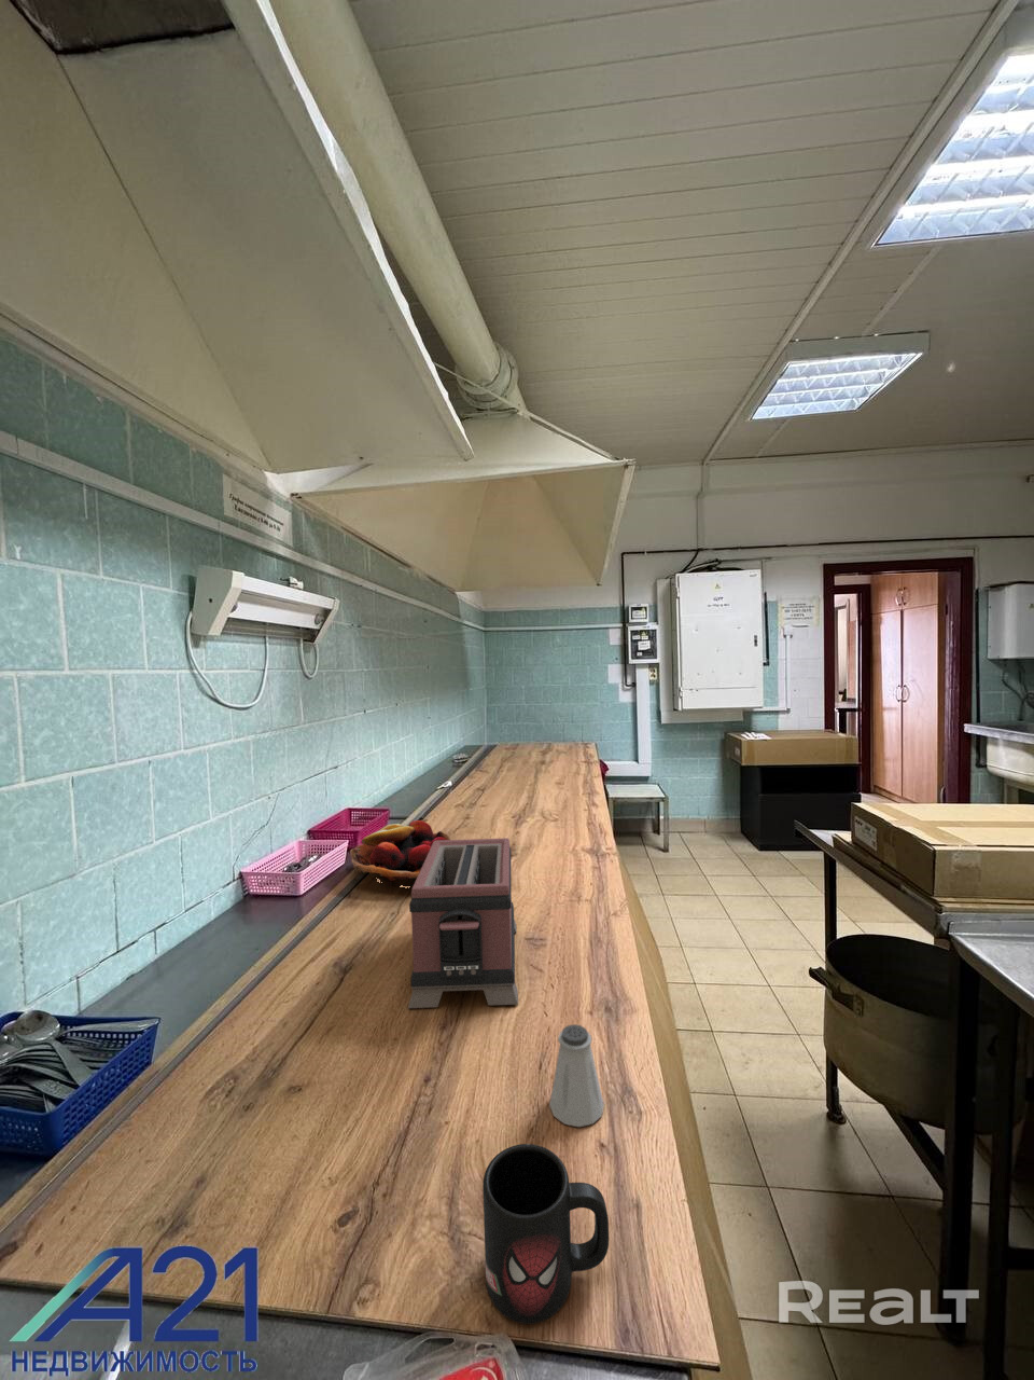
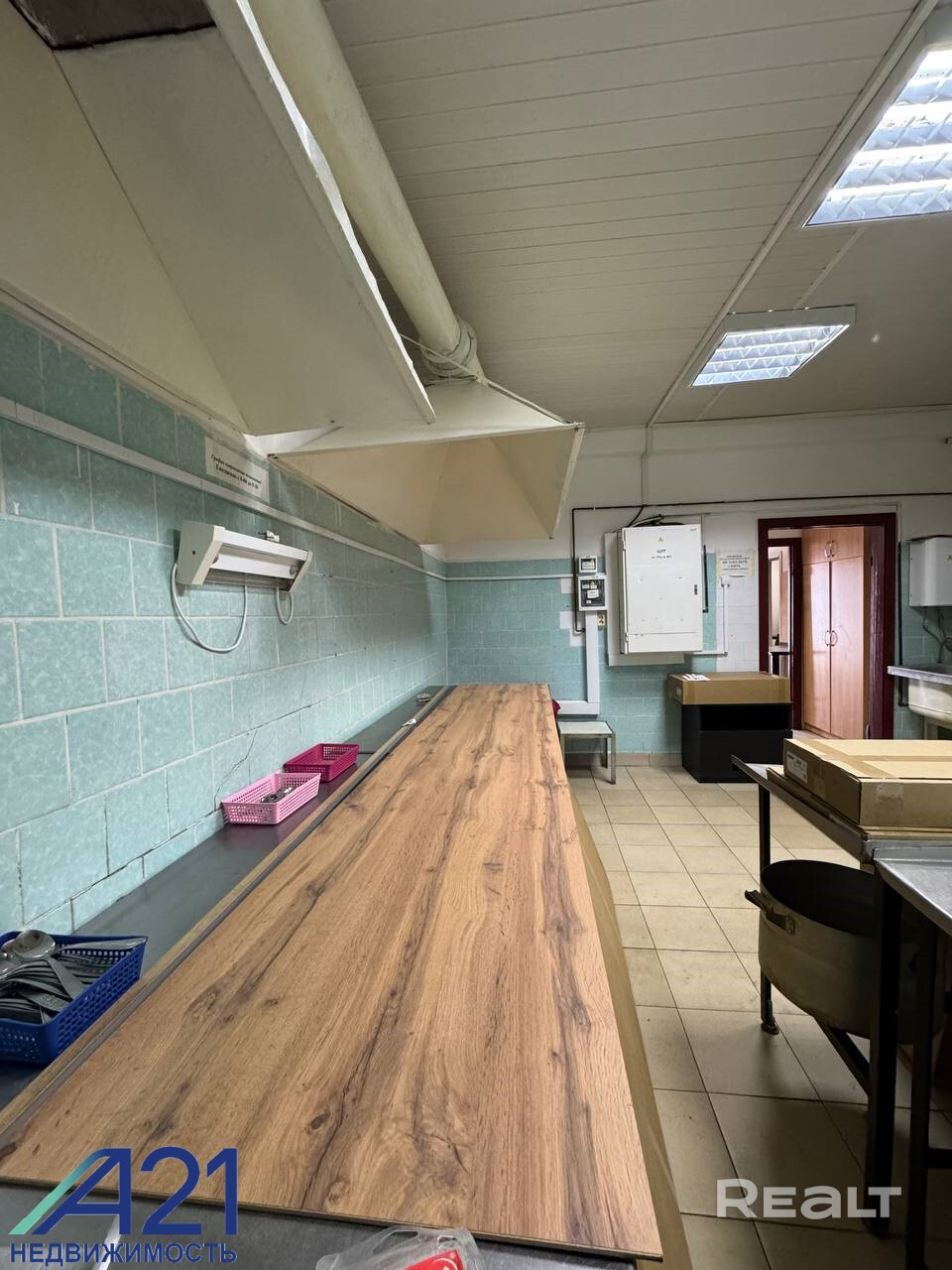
- fruit basket [349,819,452,889]
- saltshaker [548,1024,605,1128]
- toaster [407,838,519,1009]
- mug [481,1143,609,1325]
